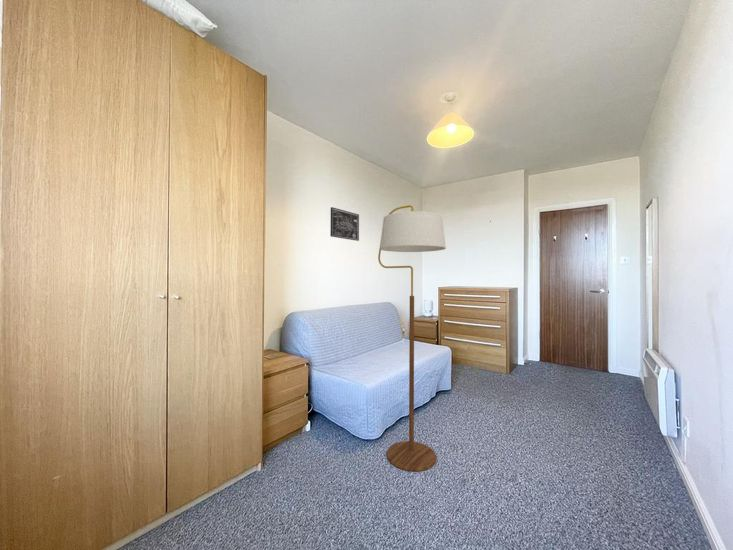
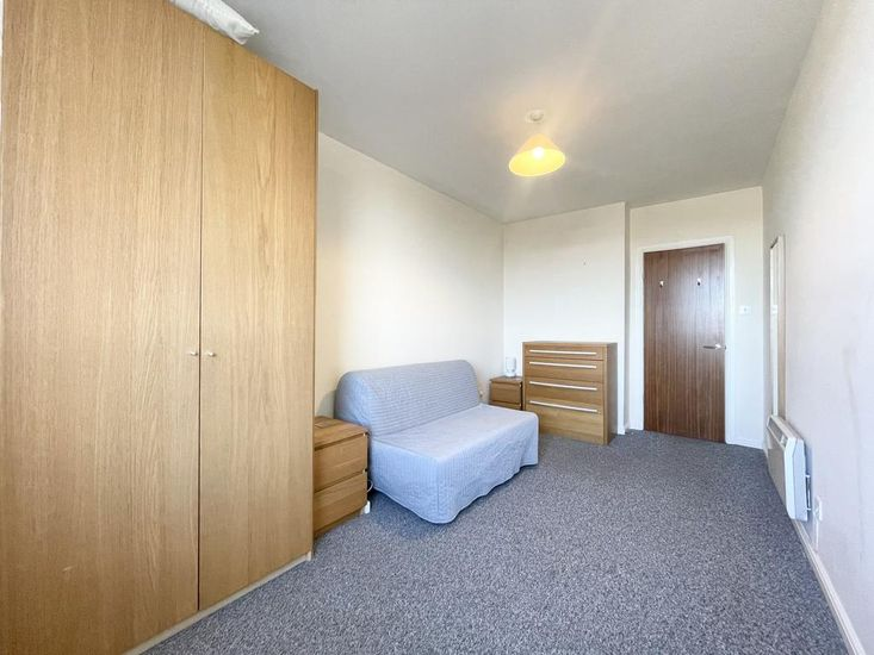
- floor lamp [377,204,447,472]
- wall art [329,206,360,242]
